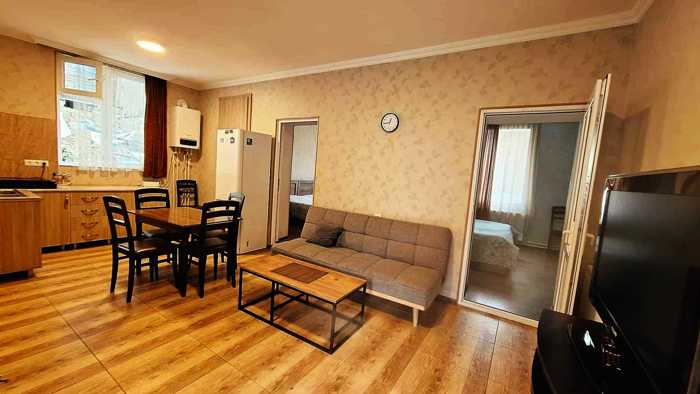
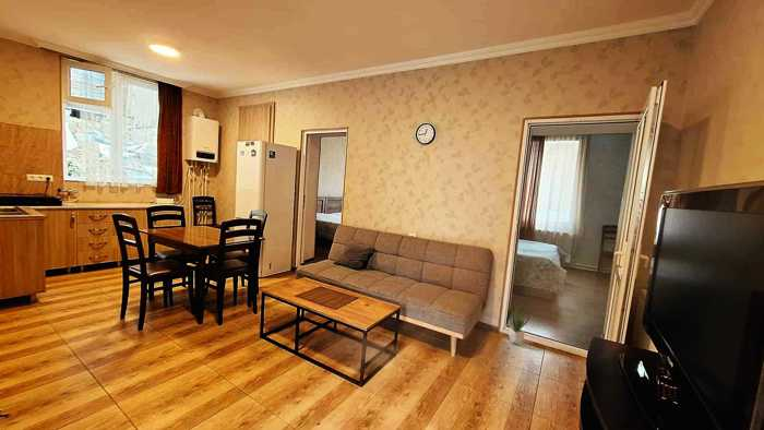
+ potted plant [508,301,532,346]
